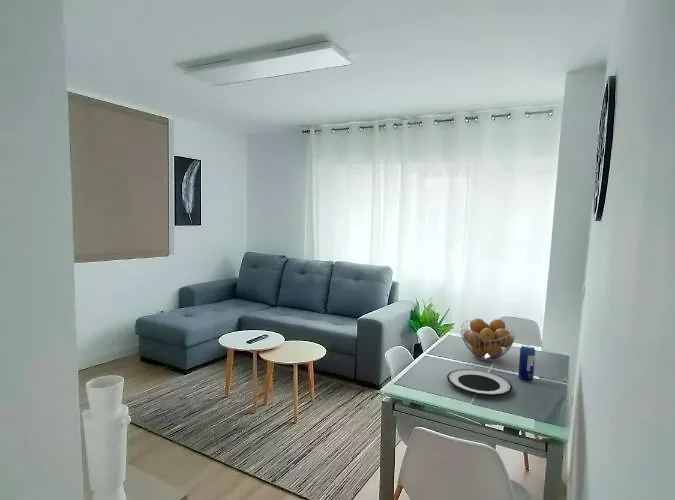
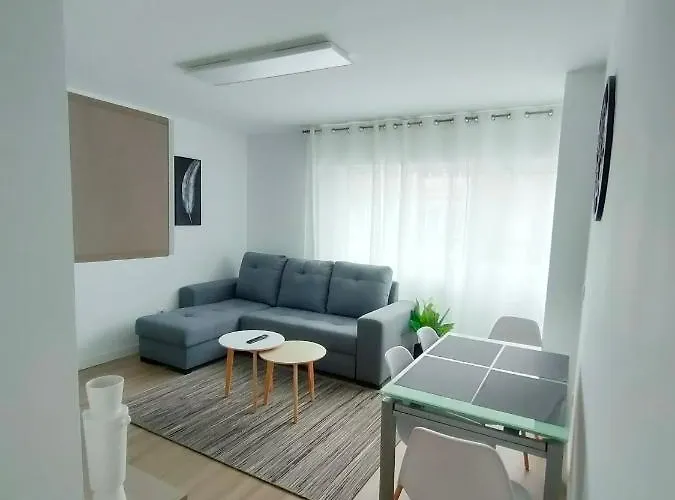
- fruit basket [459,317,517,362]
- plate [446,368,514,397]
- beverage can [517,343,536,383]
